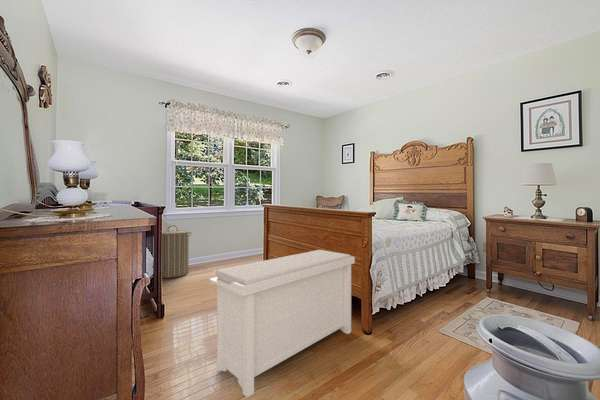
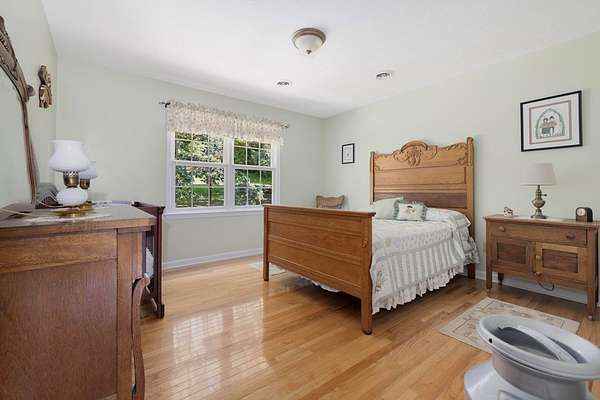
- laundry hamper [161,224,193,279]
- bench [209,249,356,398]
